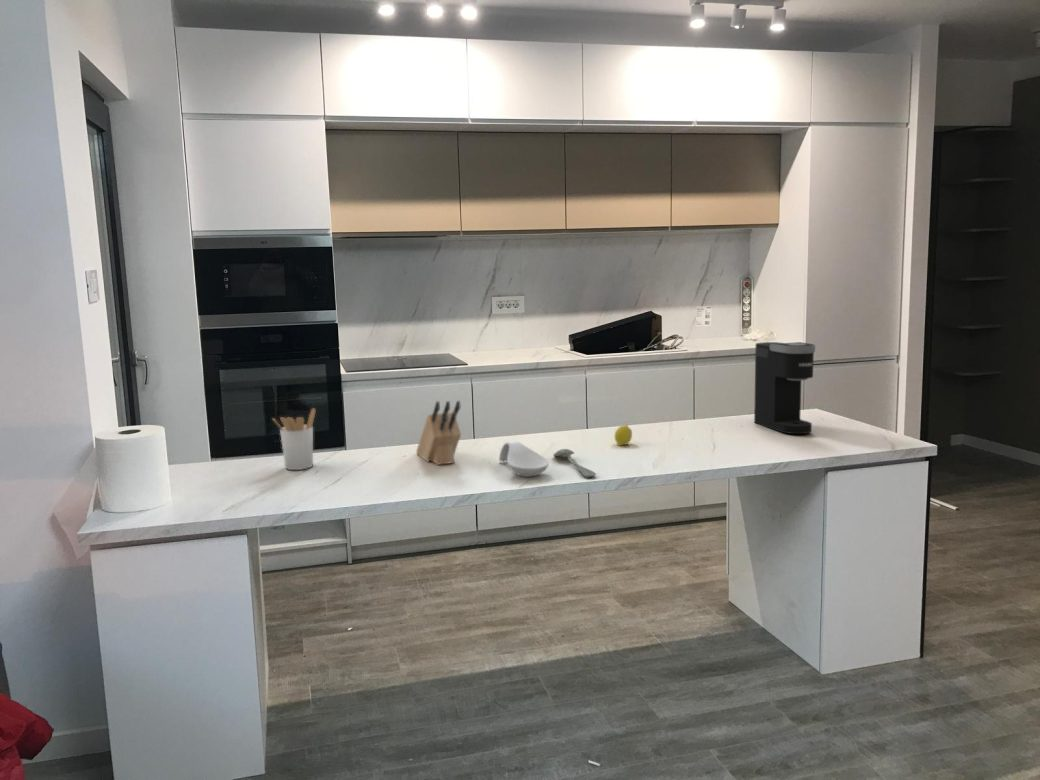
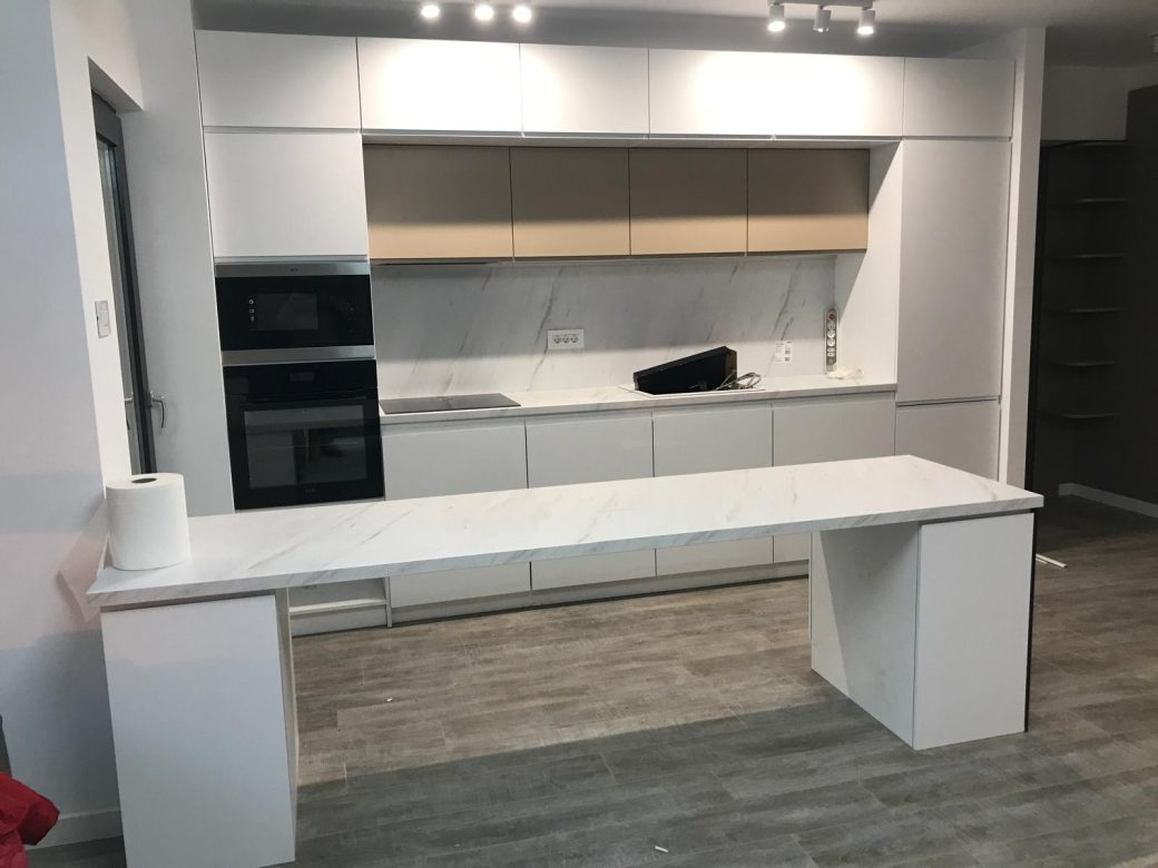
- fruit [613,423,633,447]
- coffee maker [753,341,816,435]
- spoon [552,448,597,478]
- knife block [415,400,462,466]
- spoon rest [498,441,550,478]
- utensil holder [271,407,317,471]
